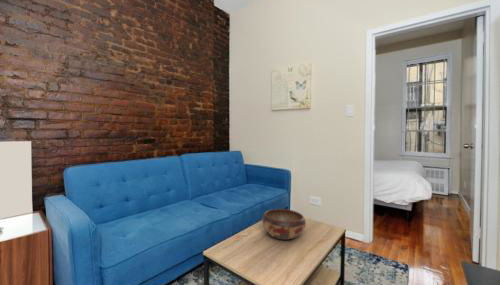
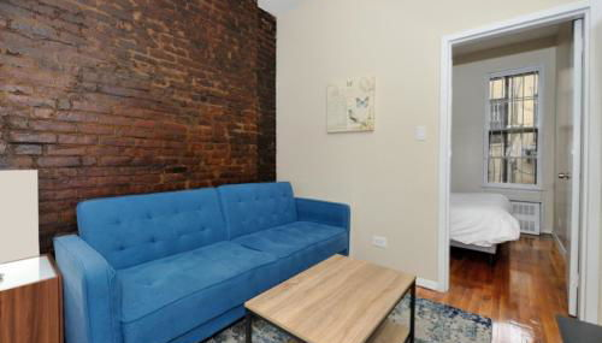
- decorative bowl [261,208,307,241]
